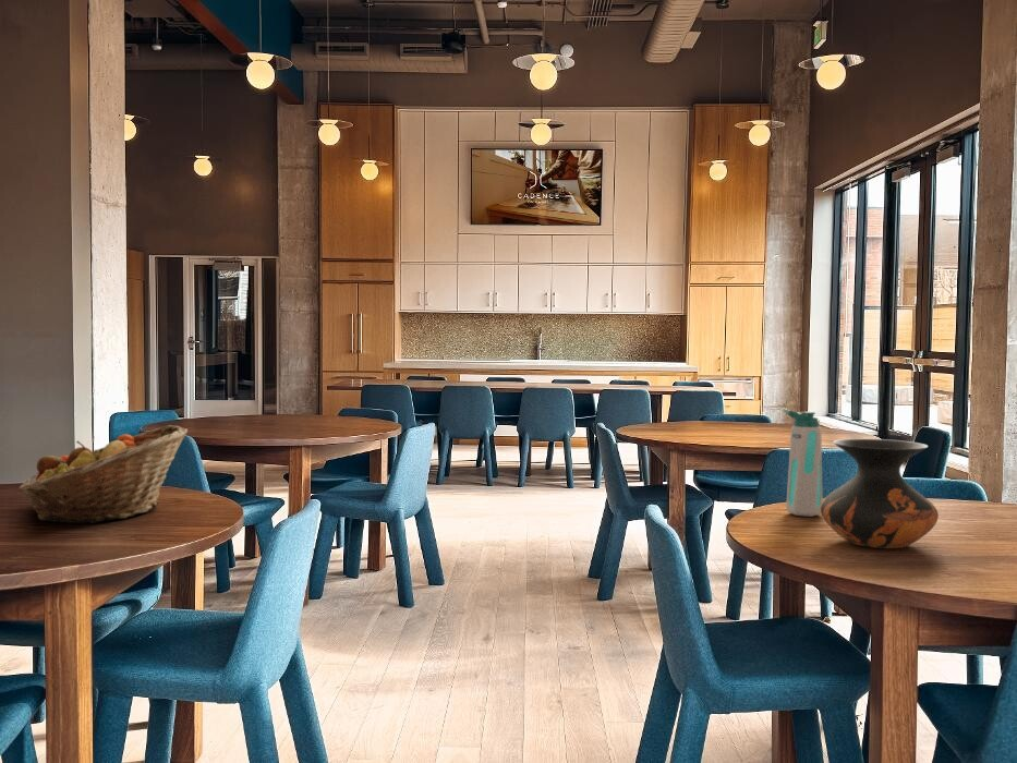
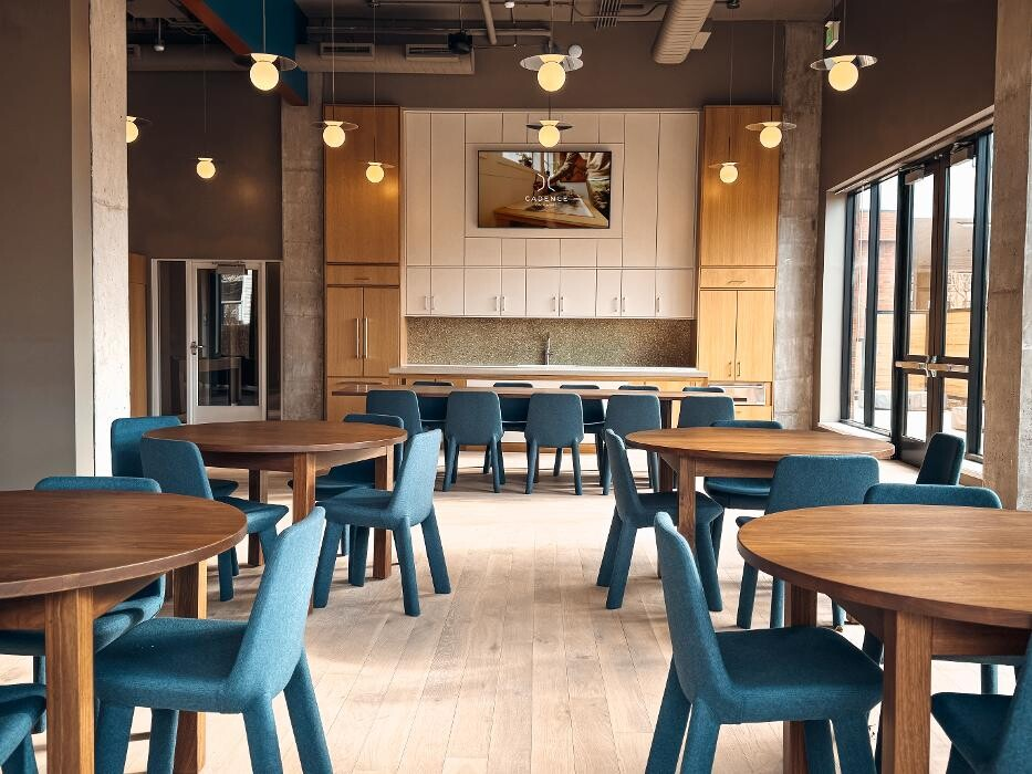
- water bottle [783,408,824,518]
- vase [820,438,940,549]
- fruit basket [17,424,189,524]
